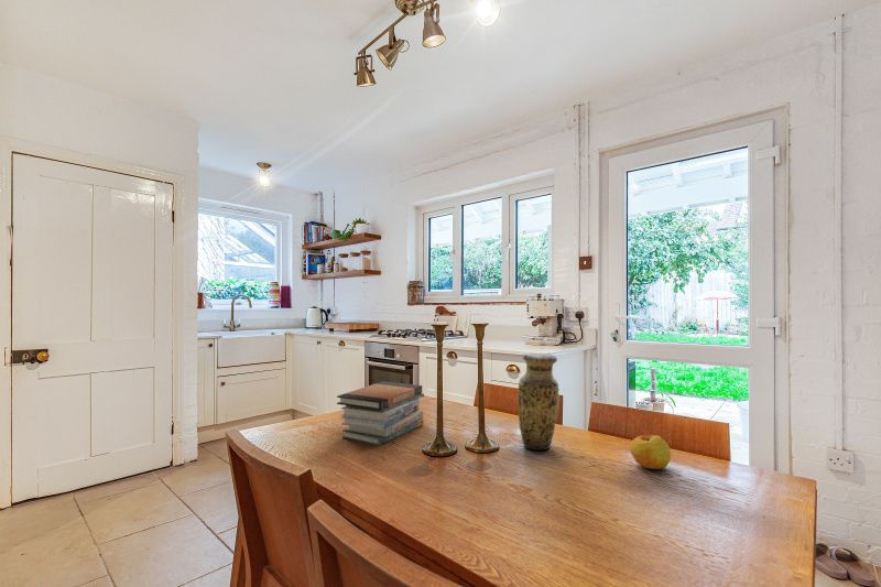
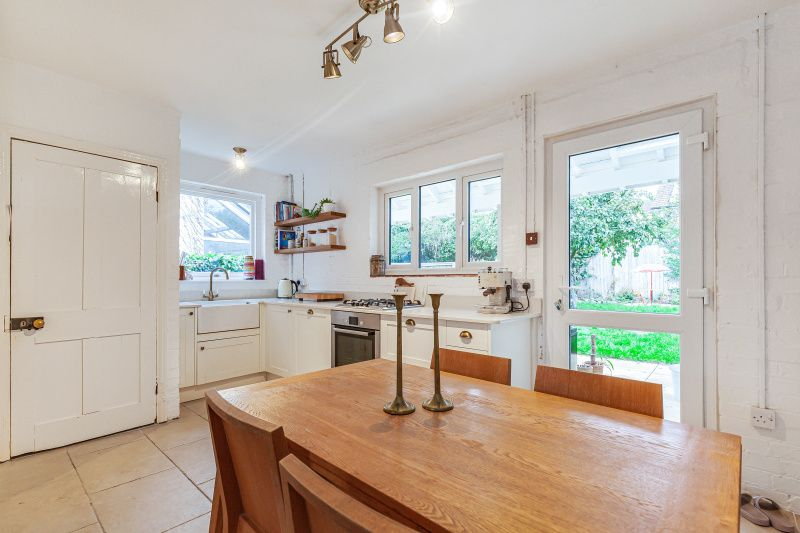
- apple [629,434,672,470]
- vase [516,352,559,452]
- book stack [336,380,425,447]
